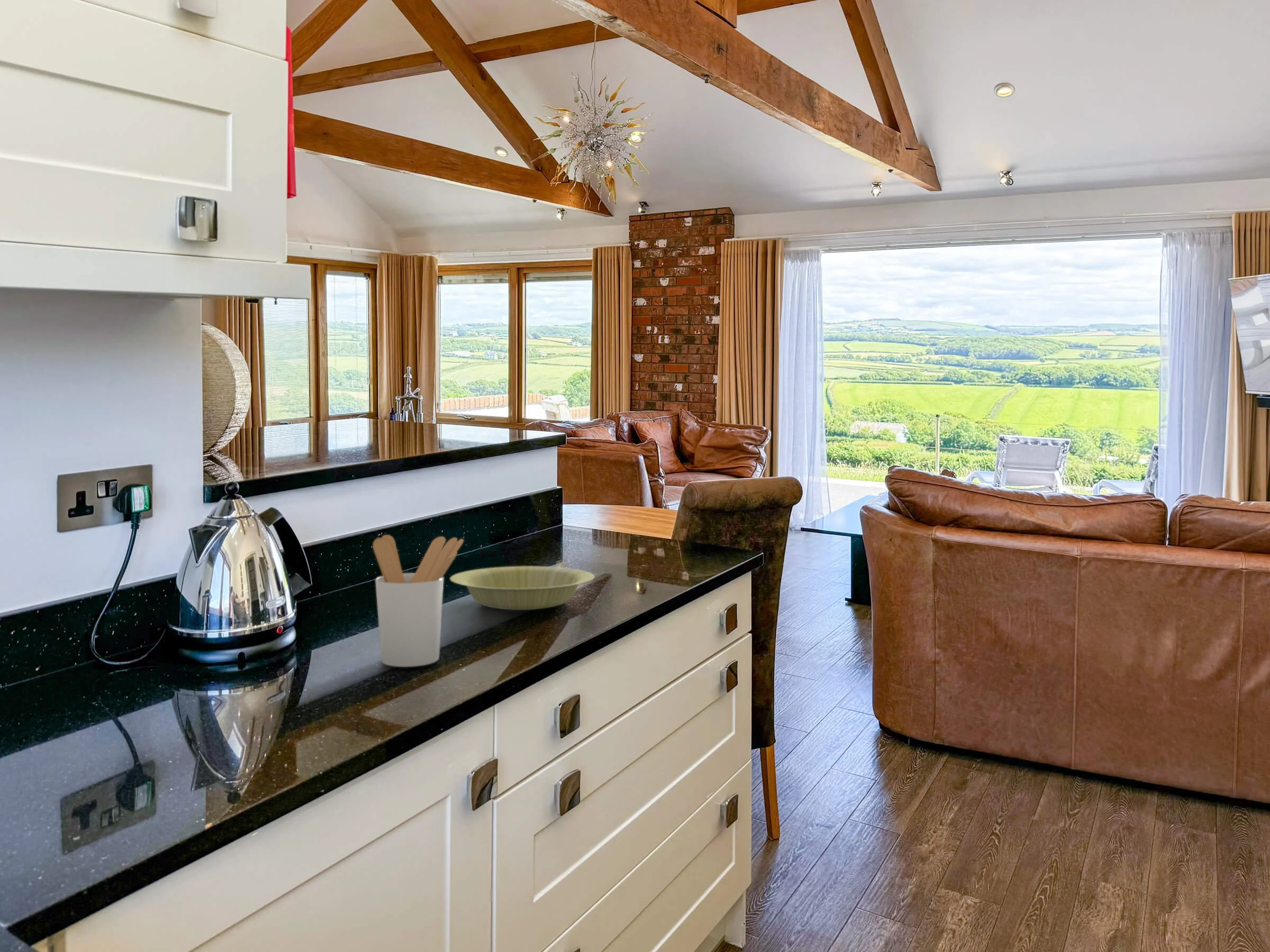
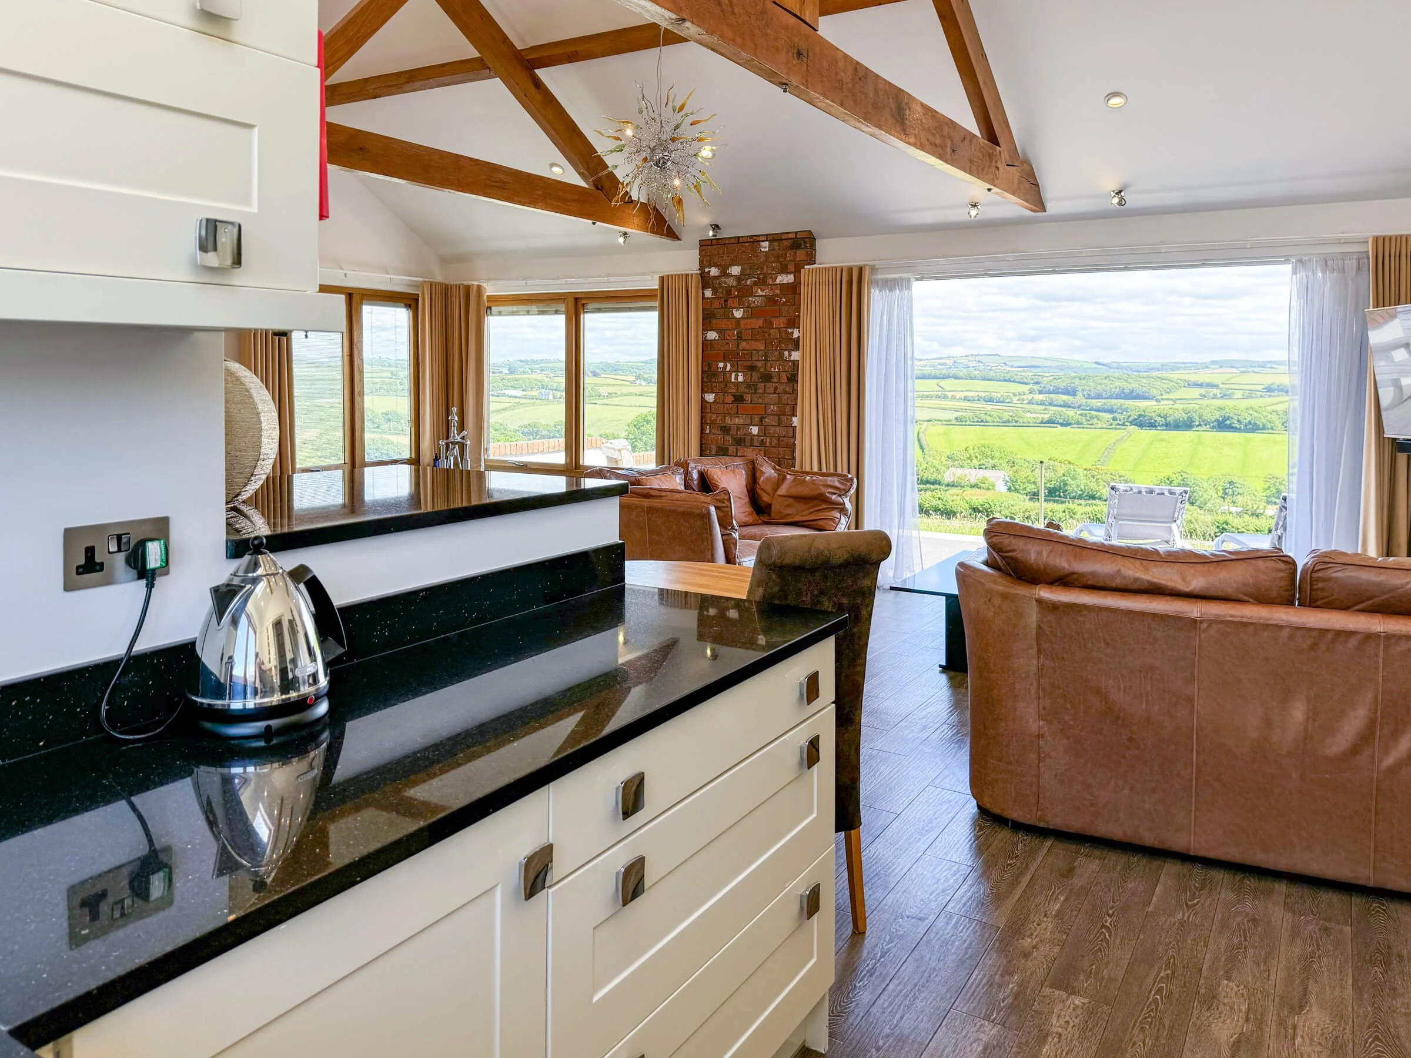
- utensil holder [372,534,464,667]
- bowl [449,566,595,611]
